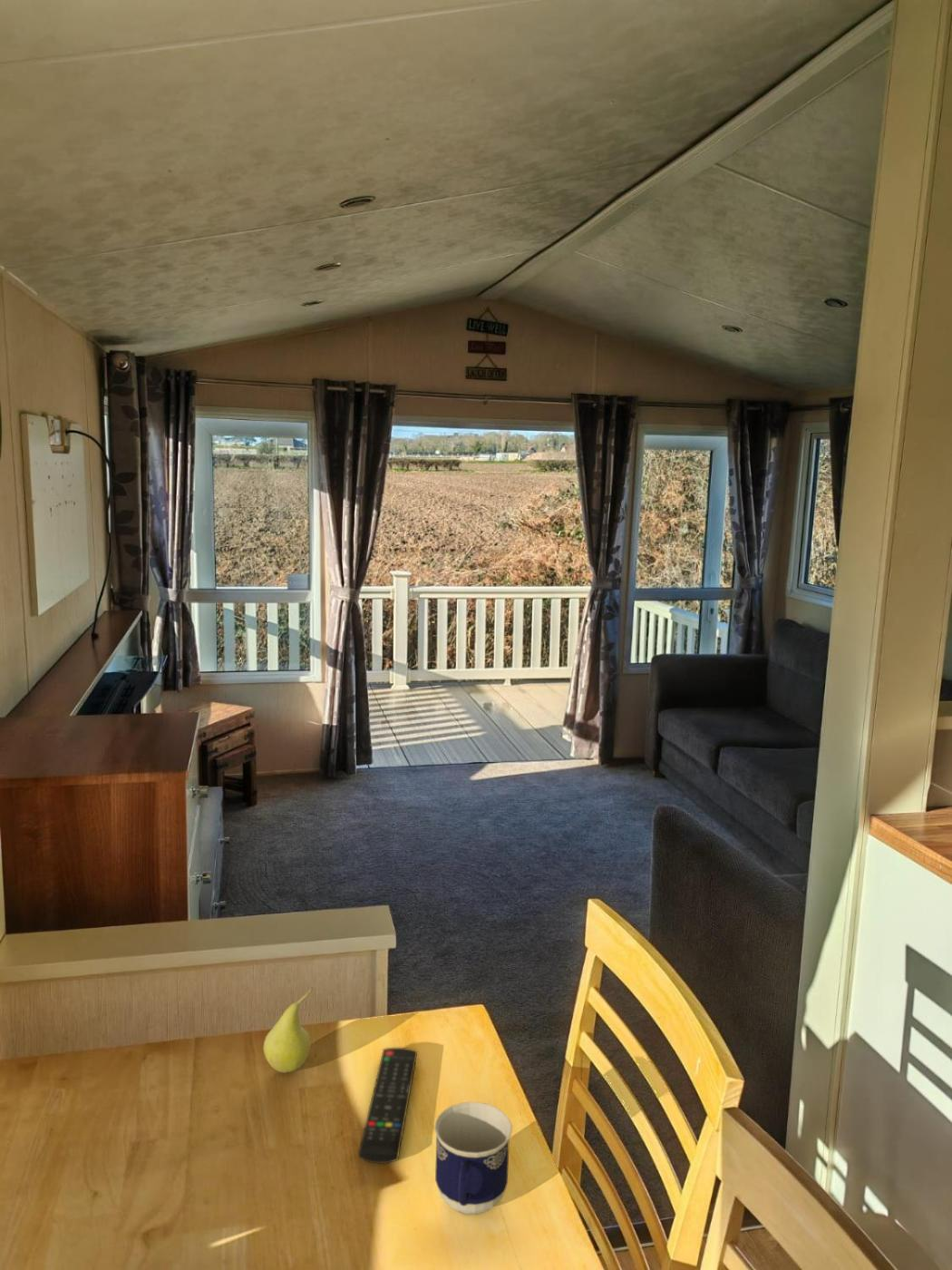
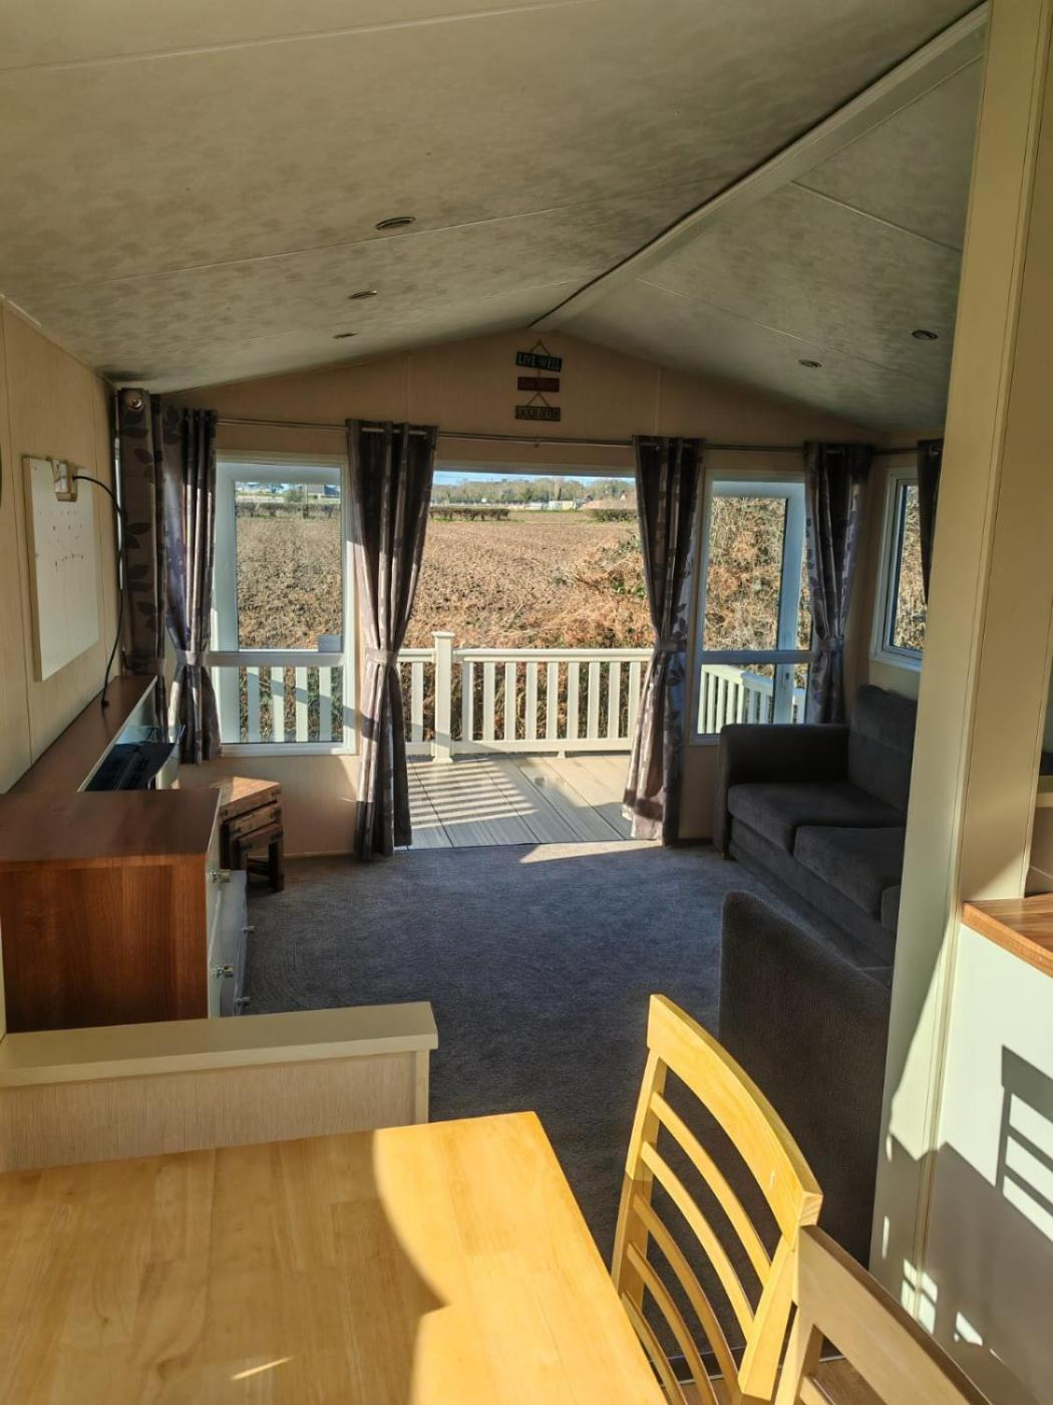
- fruit [263,986,314,1074]
- remote control [357,1047,418,1164]
- cup [433,1101,513,1215]
